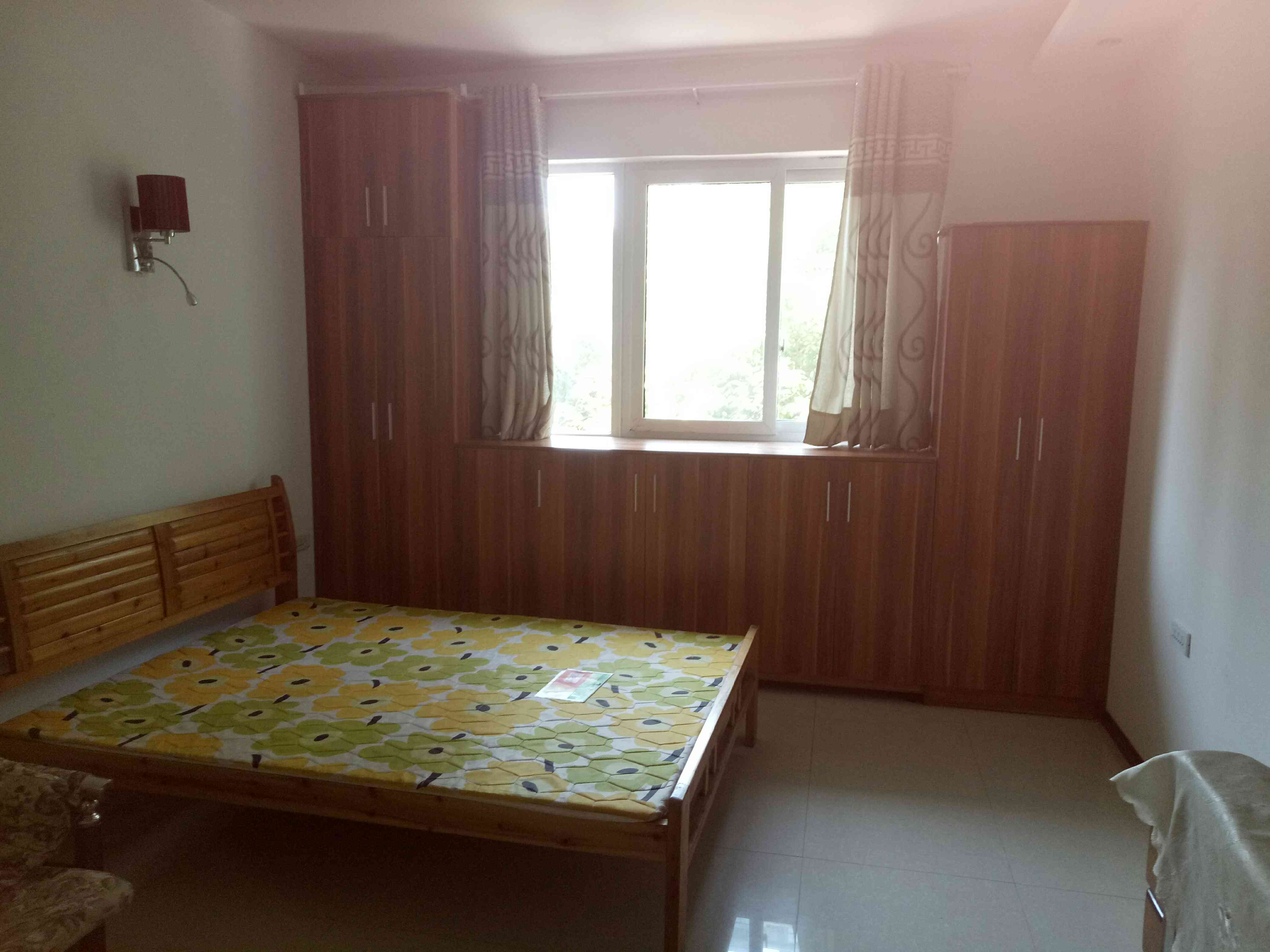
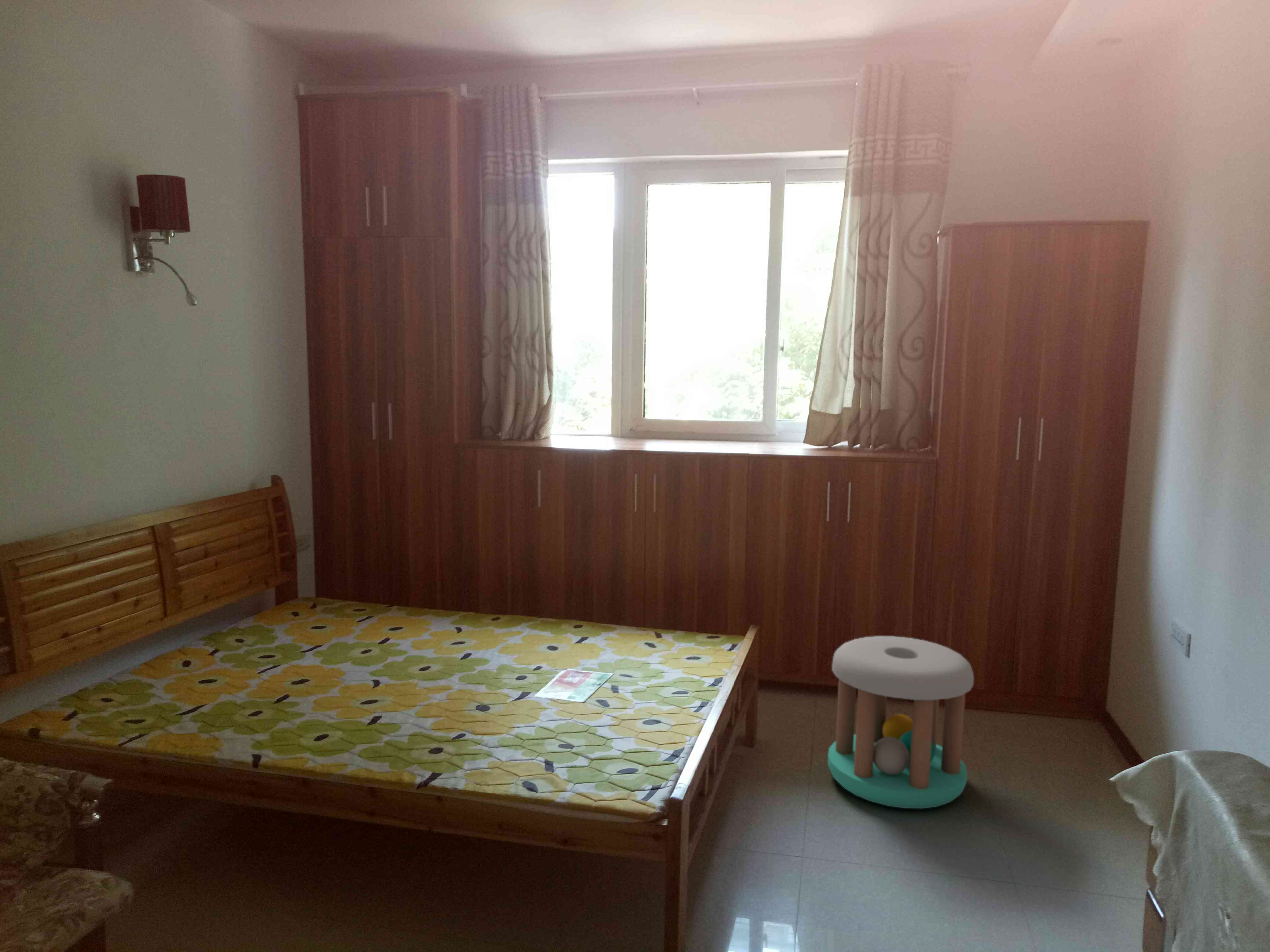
+ stool [828,636,974,809]
